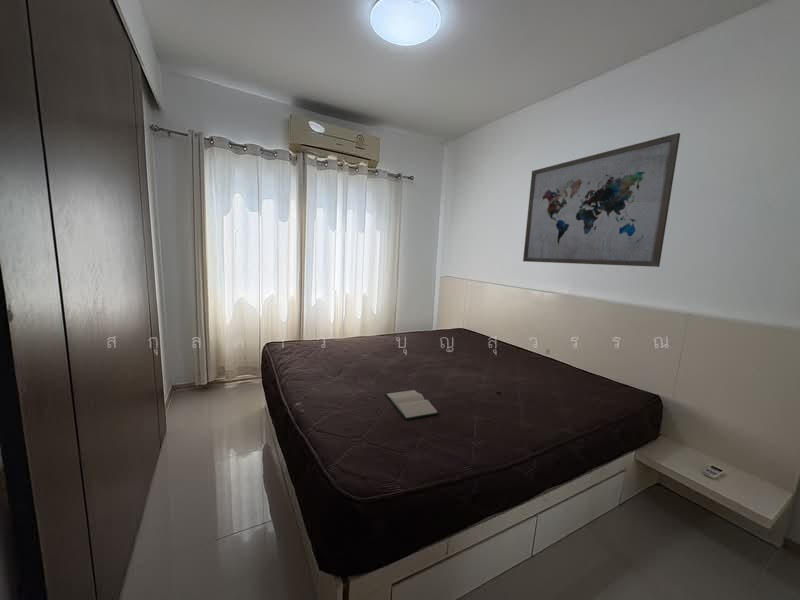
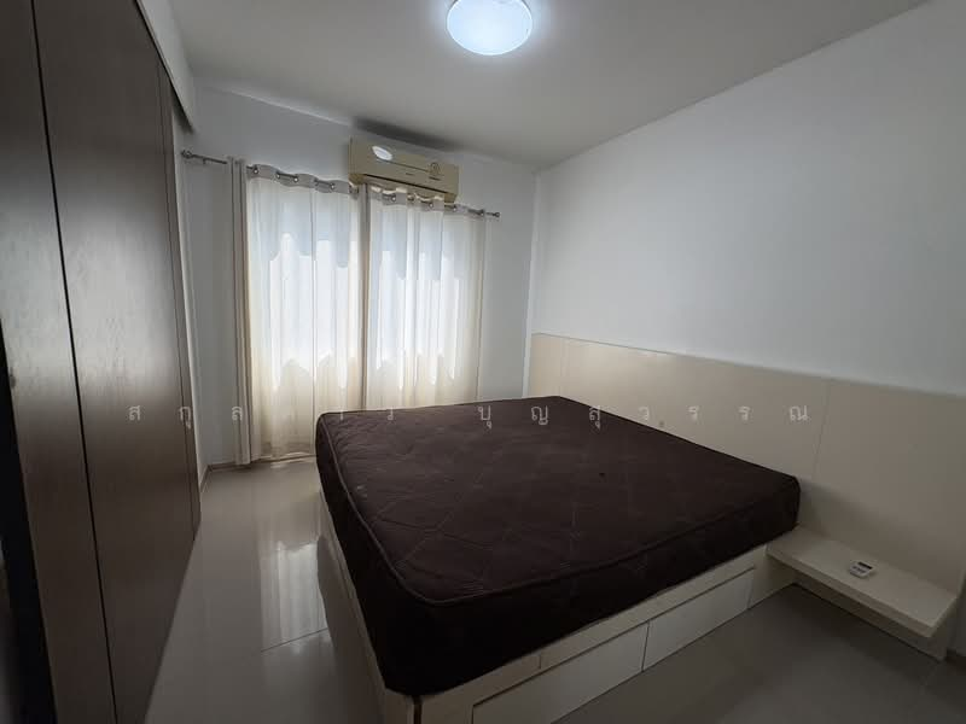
- wall art [522,132,681,268]
- hardback book [384,389,439,421]
